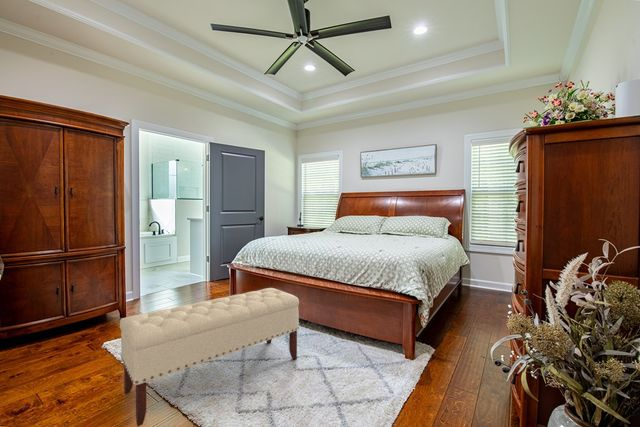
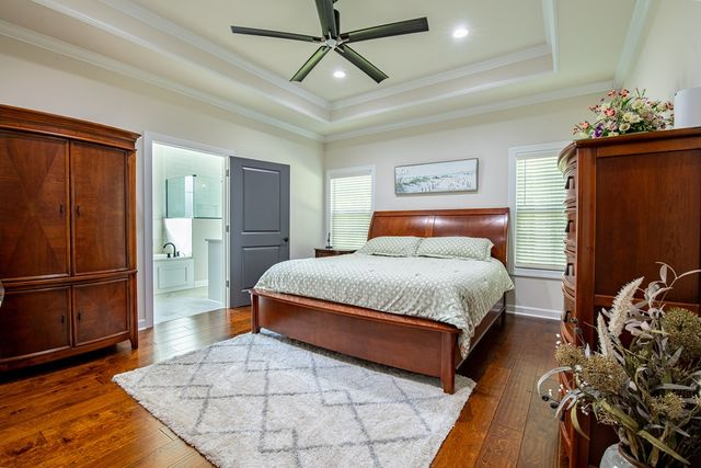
- bench [119,287,300,427]
